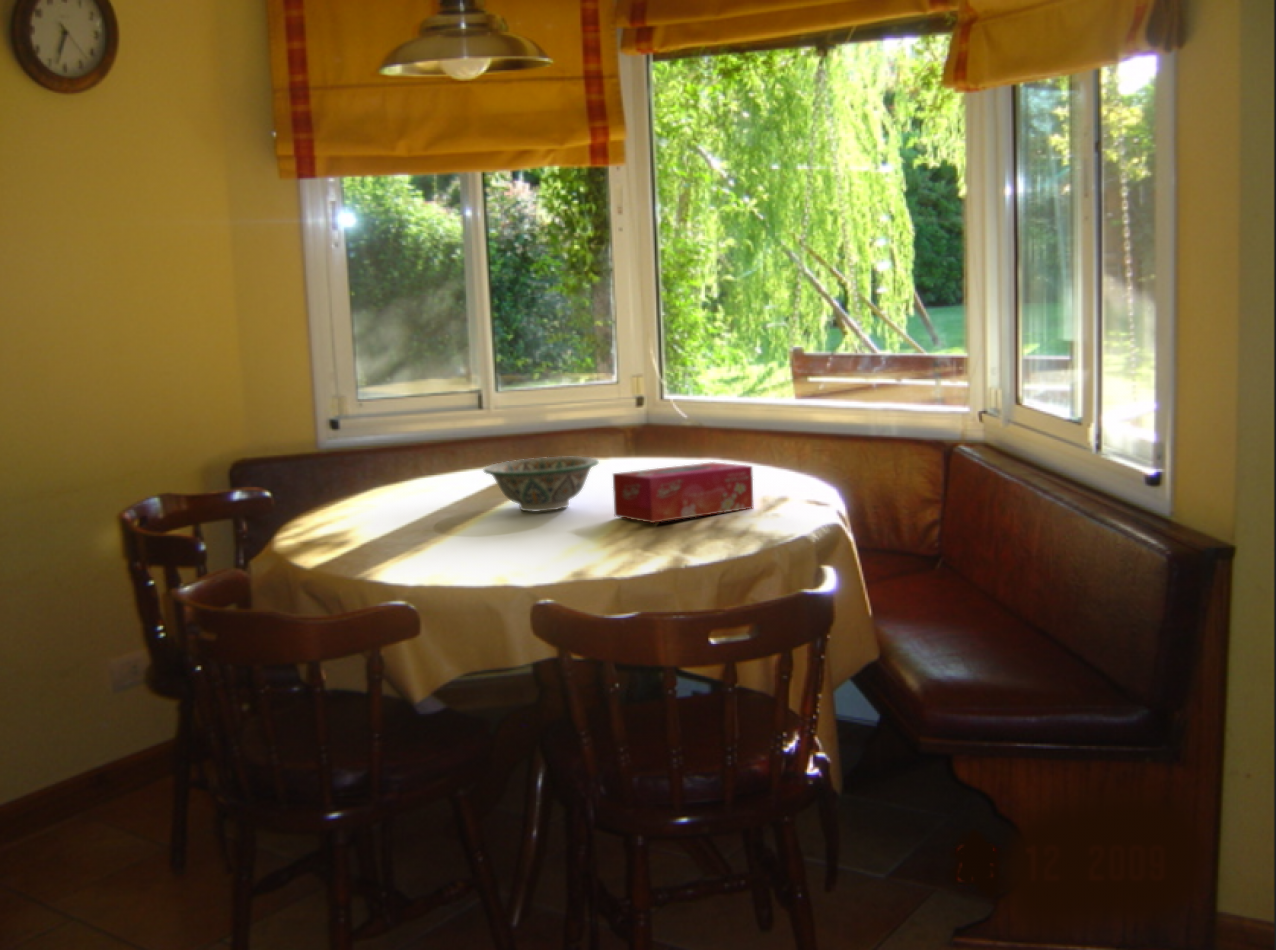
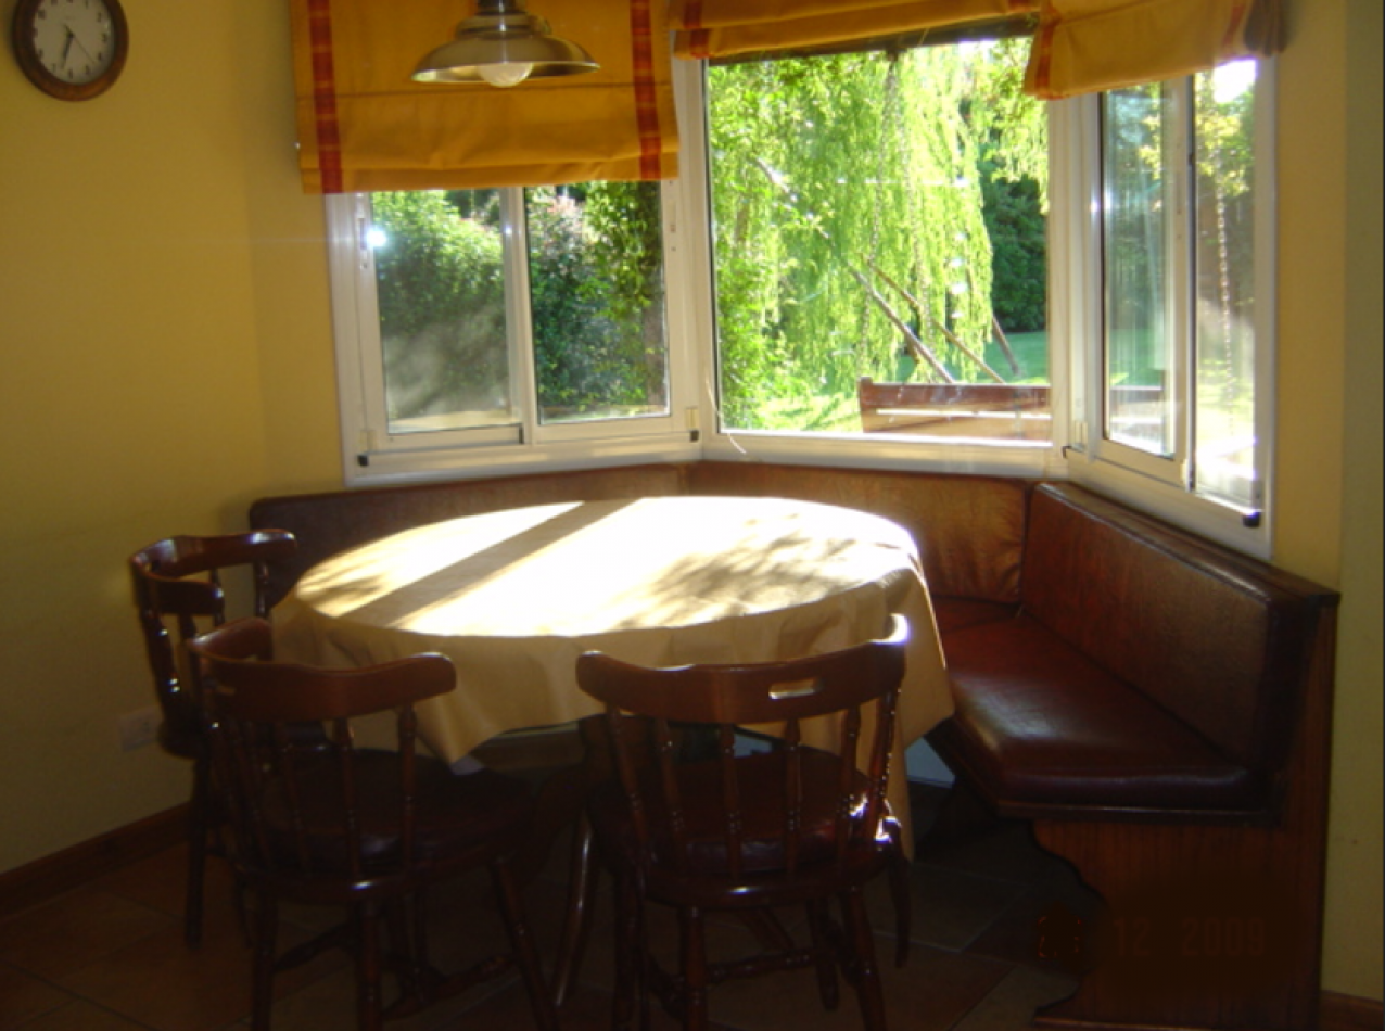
- decorative bowl [482,456,600,512]
- tissue box [612,461,754,524]
